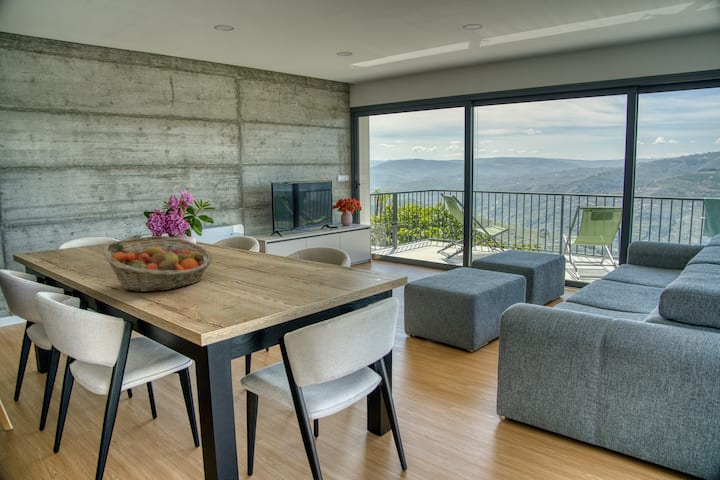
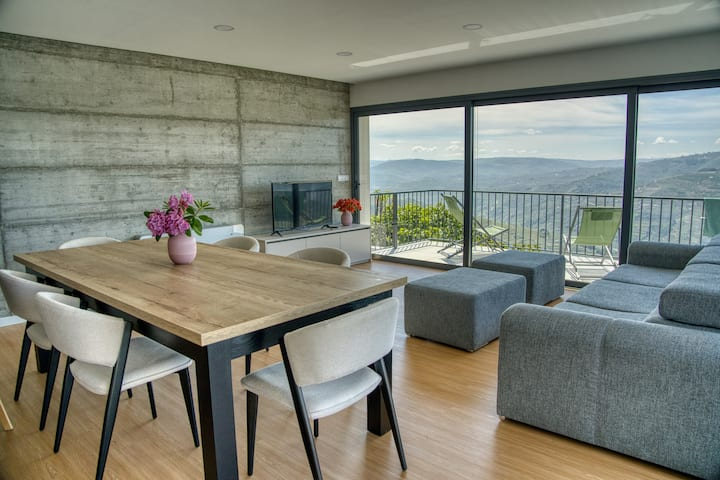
- fruit basket [101,235,214,293]
